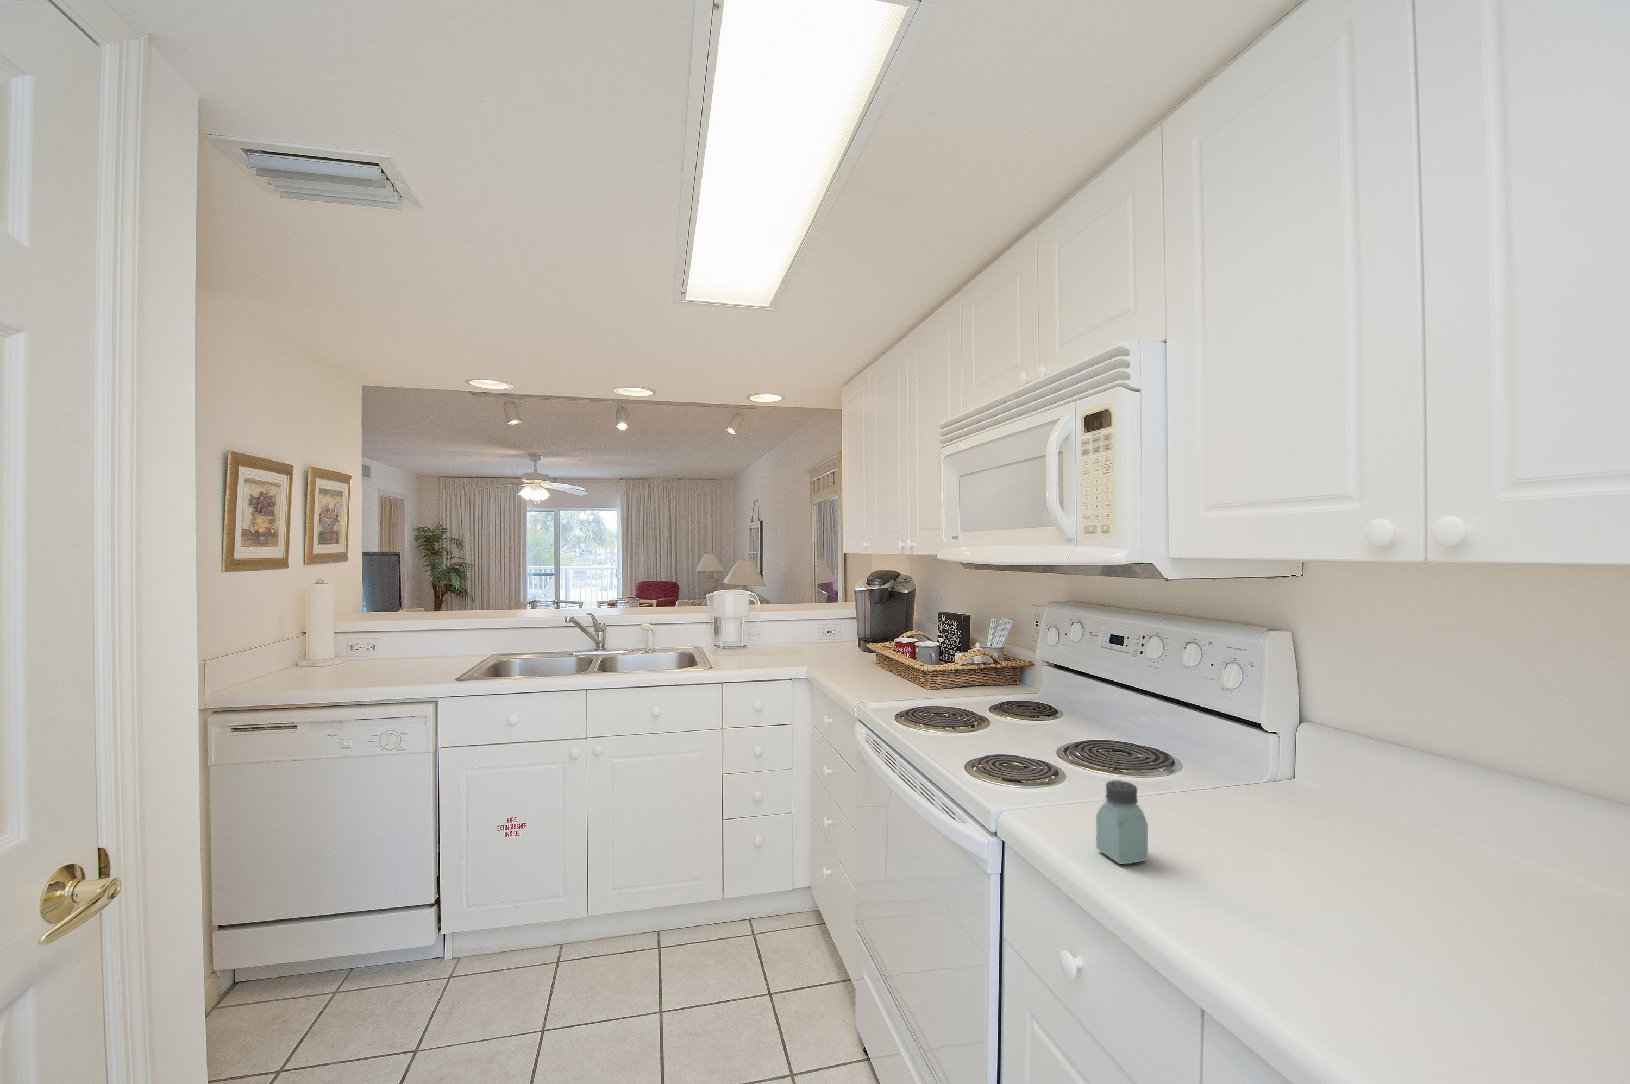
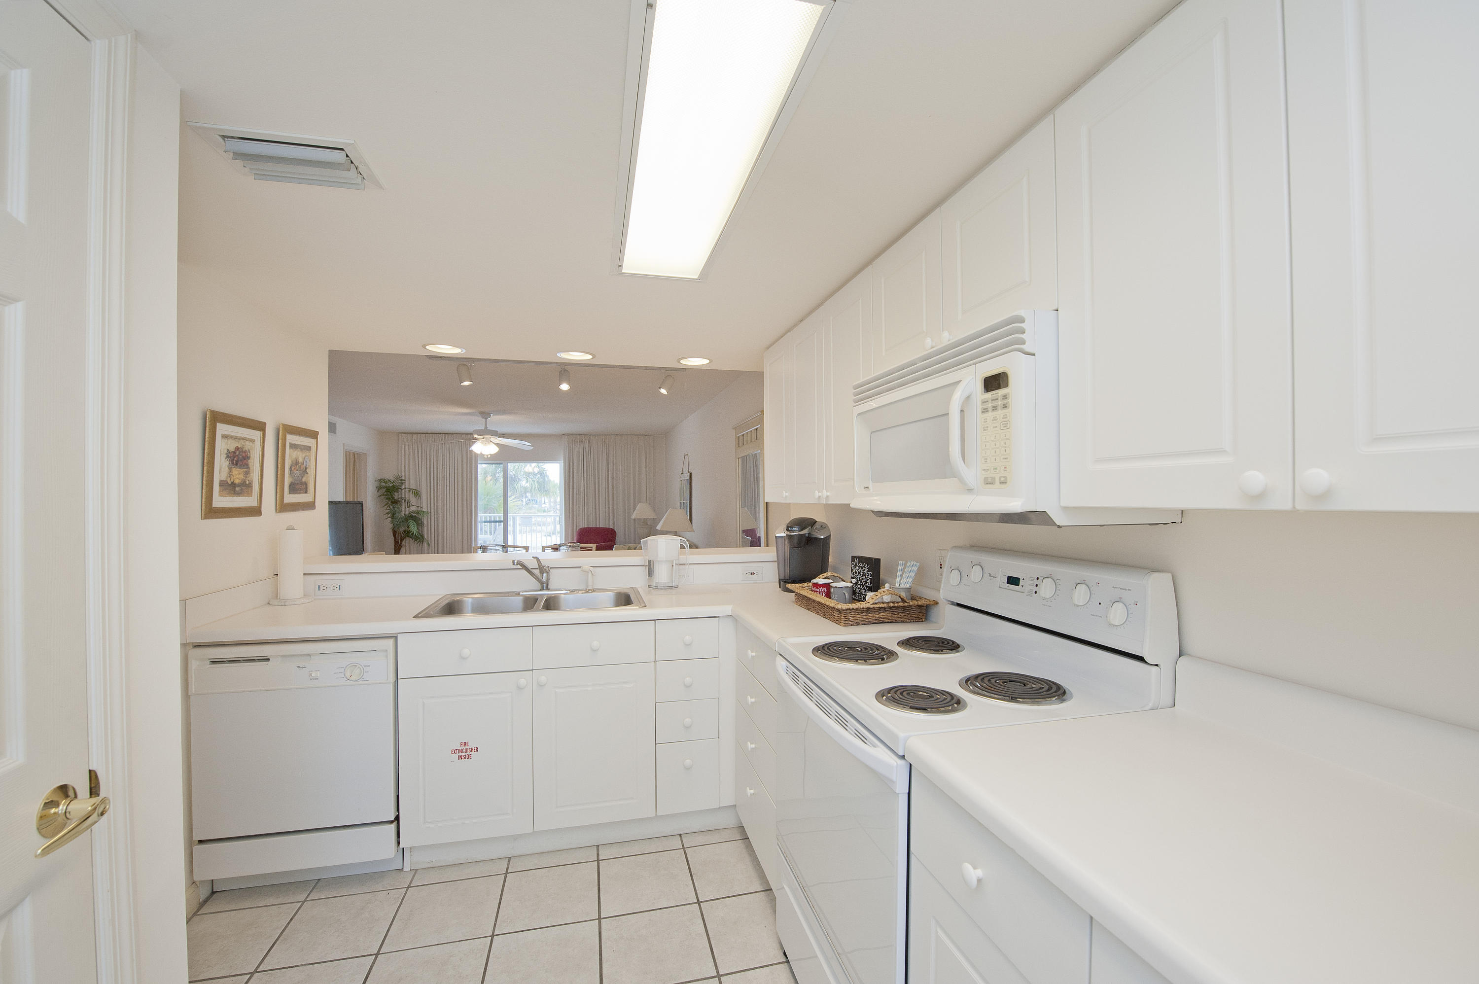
- saltshaker [1095,780,1148,865]
